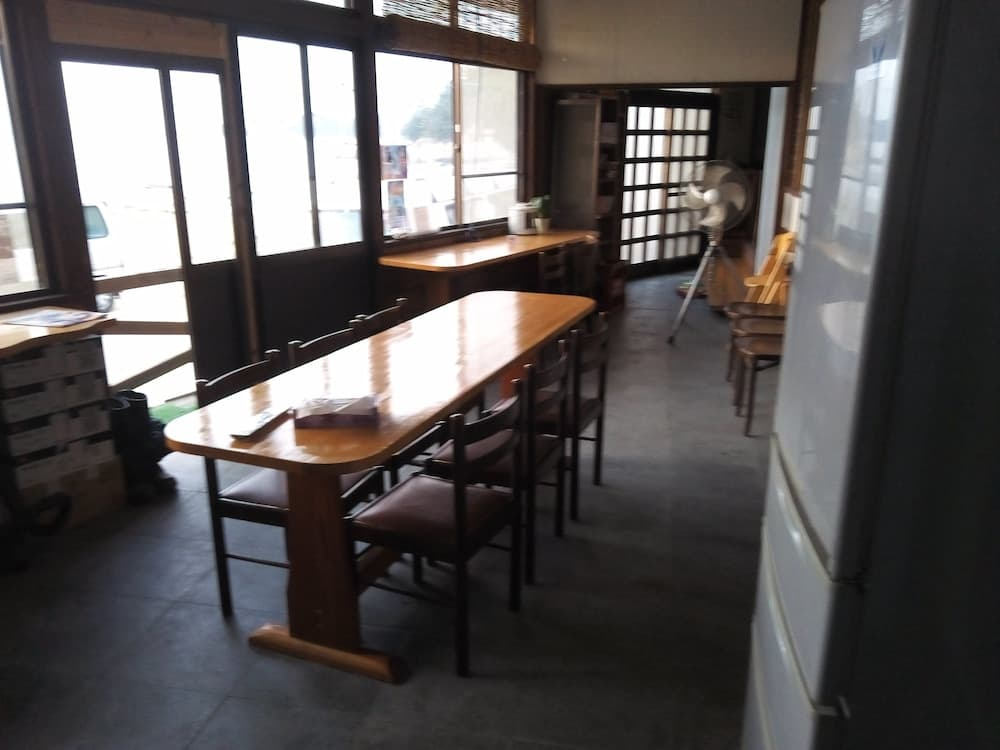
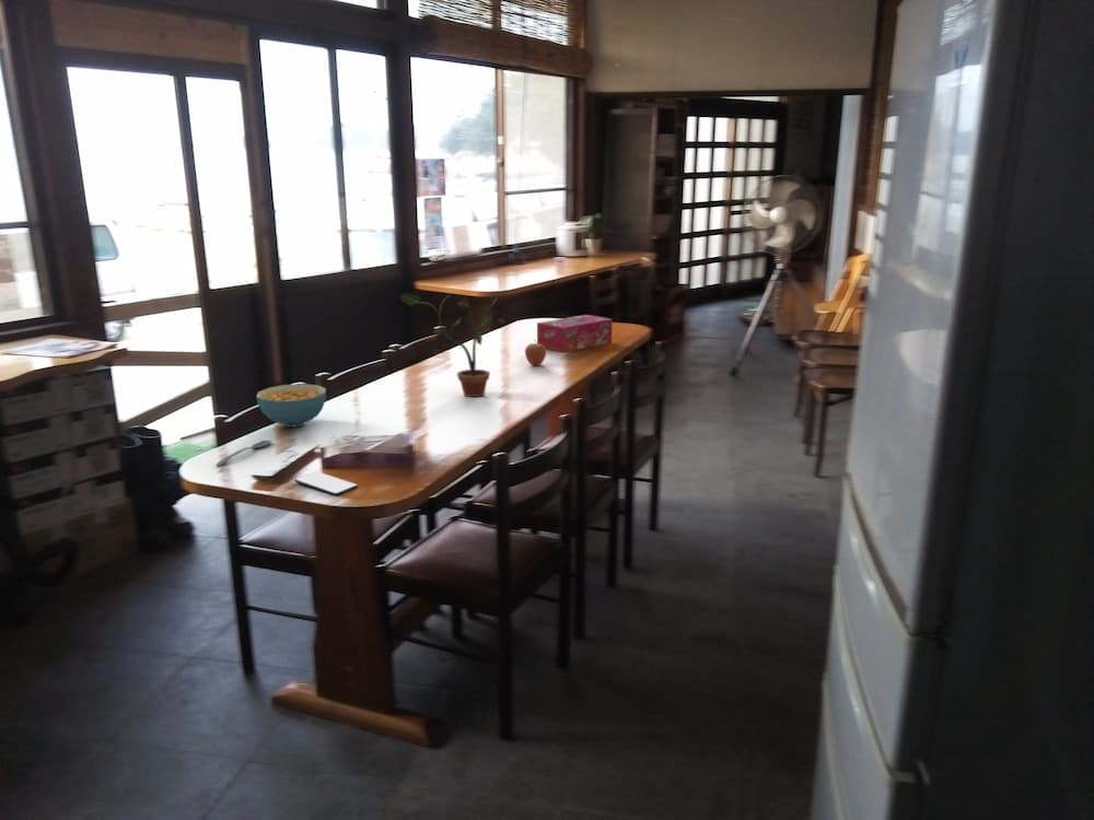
+ potted plant [399,292,505,398]
+ smartphone [294,470,359,496]
+ tissue box [536,314,614,353]
+ cereal bowl [255,383,327,429]
+ spoon [216,440,272,468]
+ fruit [524,338,547,367]
